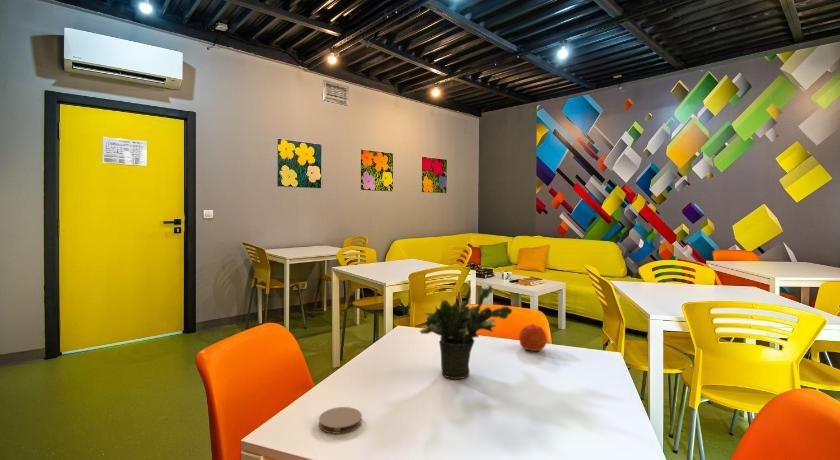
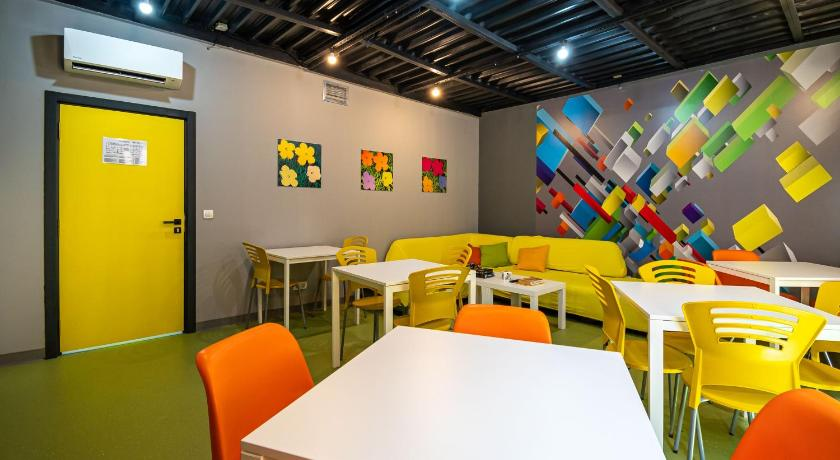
- coaster [318,406,363,435]
- apple [518,324,548,352]
- potted plant [419,280,513,380]
